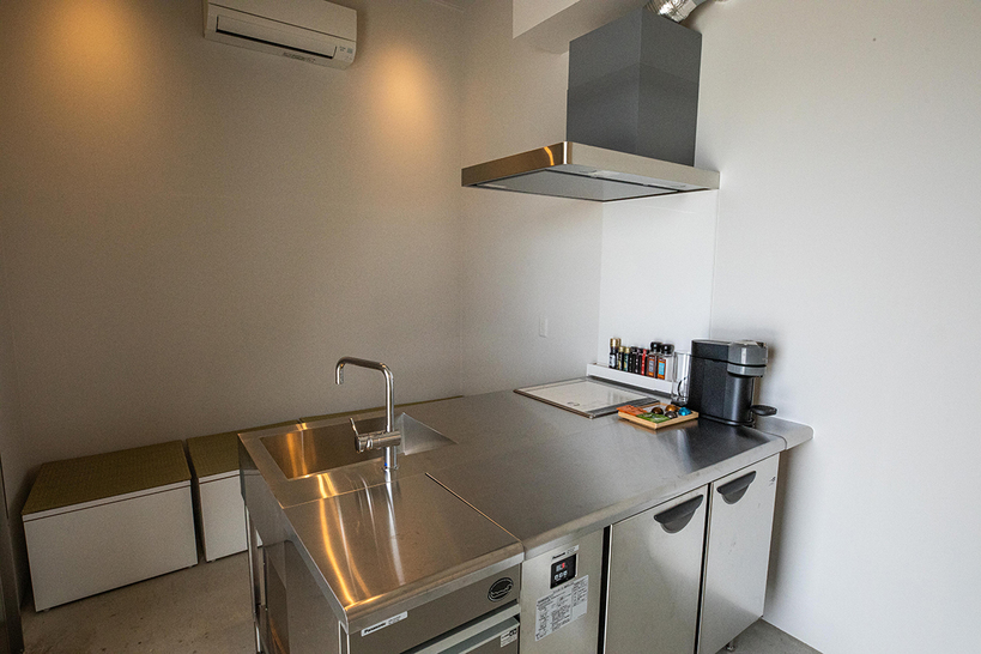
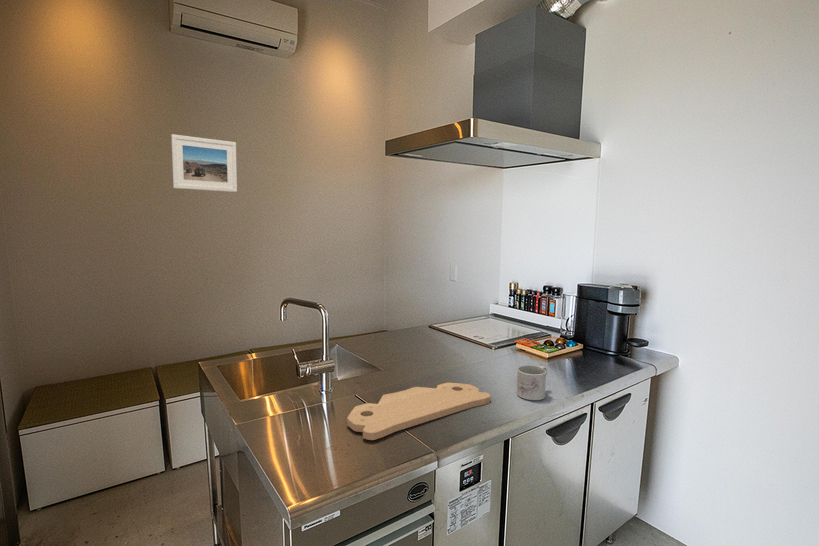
+ mug [516,365,548,401]
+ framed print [170,133,238,193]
+ cutting board [346,382,491,441]
